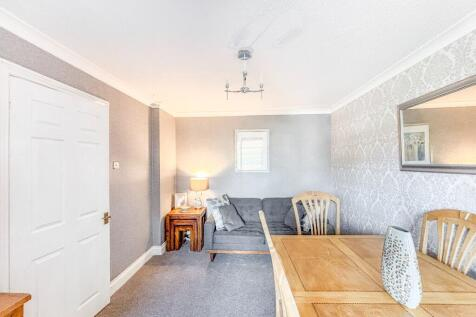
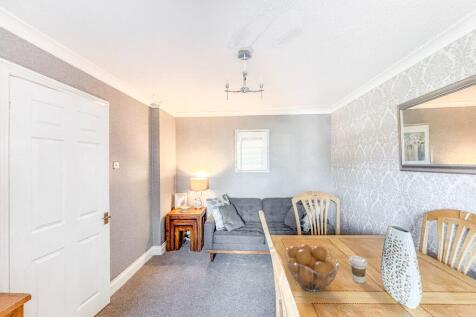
+ fruit basket [284,243,341,293]
+ coffee cup [348,255,368,284]
